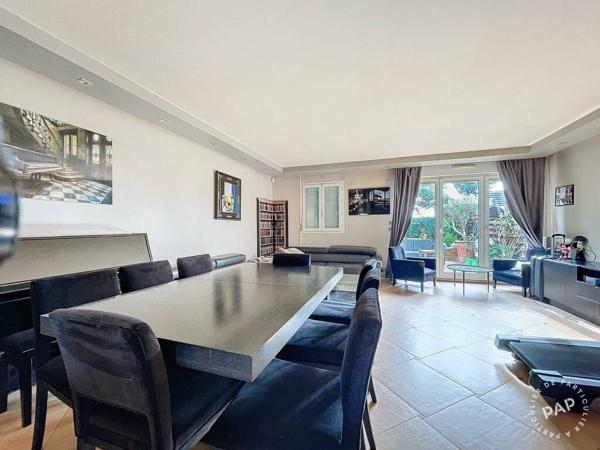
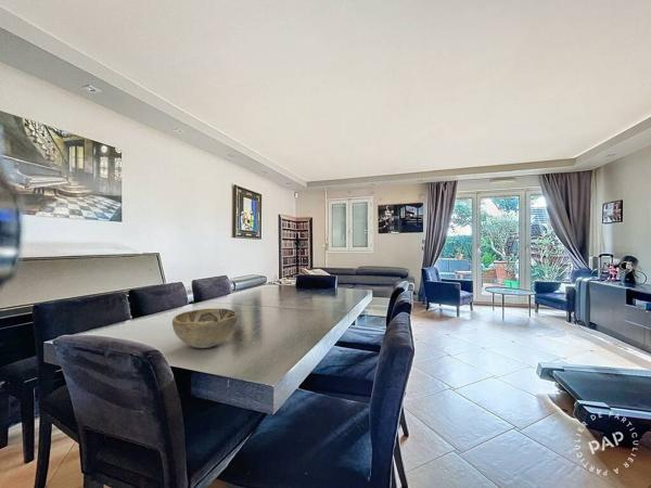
+ decorative bowl [171,307,239,349]
